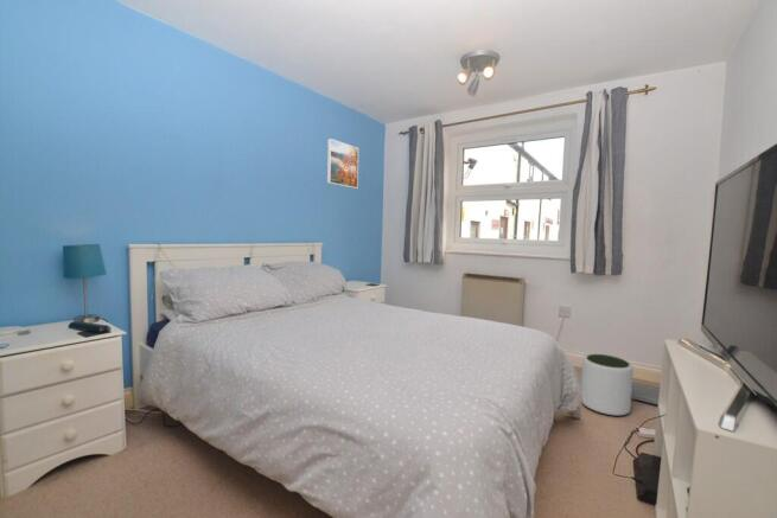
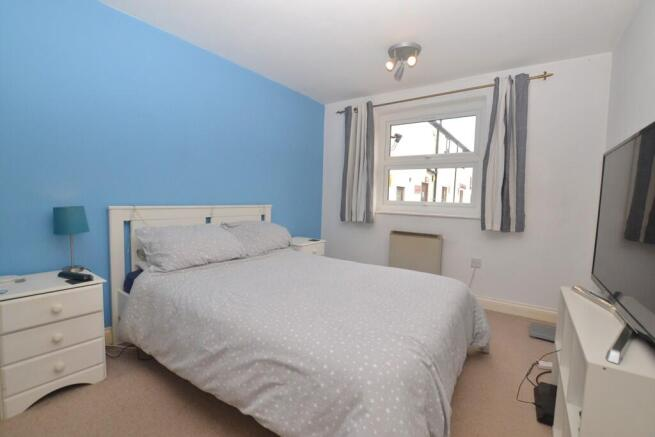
- plant pot [580,353,635,417]
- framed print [326,138,359,190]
